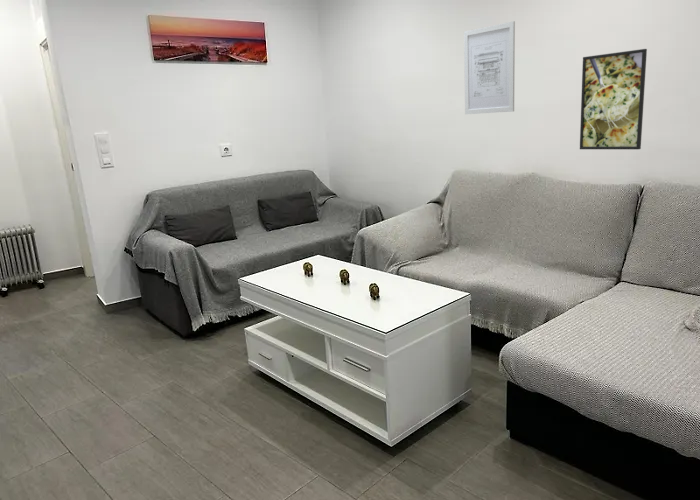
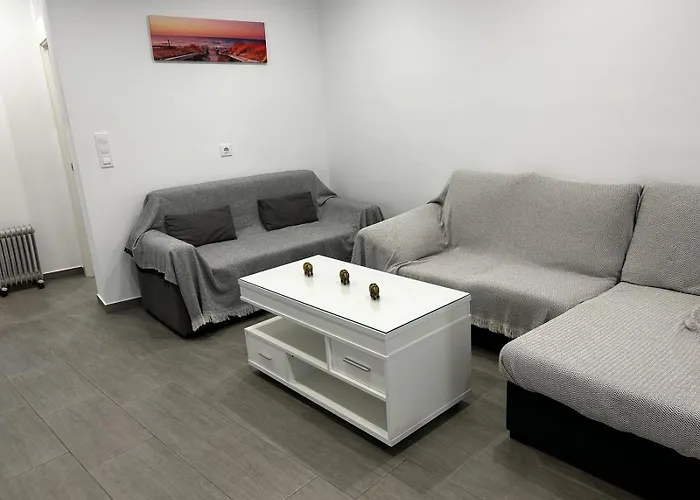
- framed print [579,48,648,150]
- wall art [463,20,516,115]
